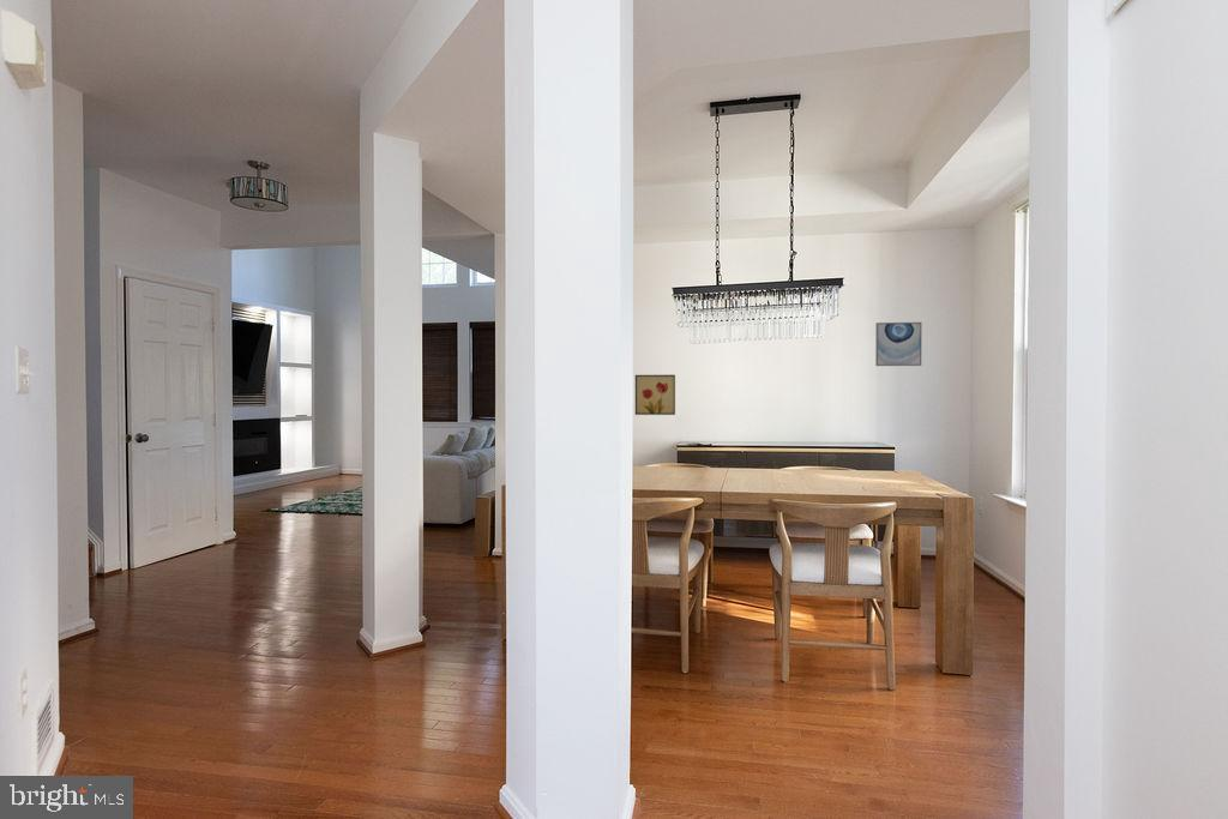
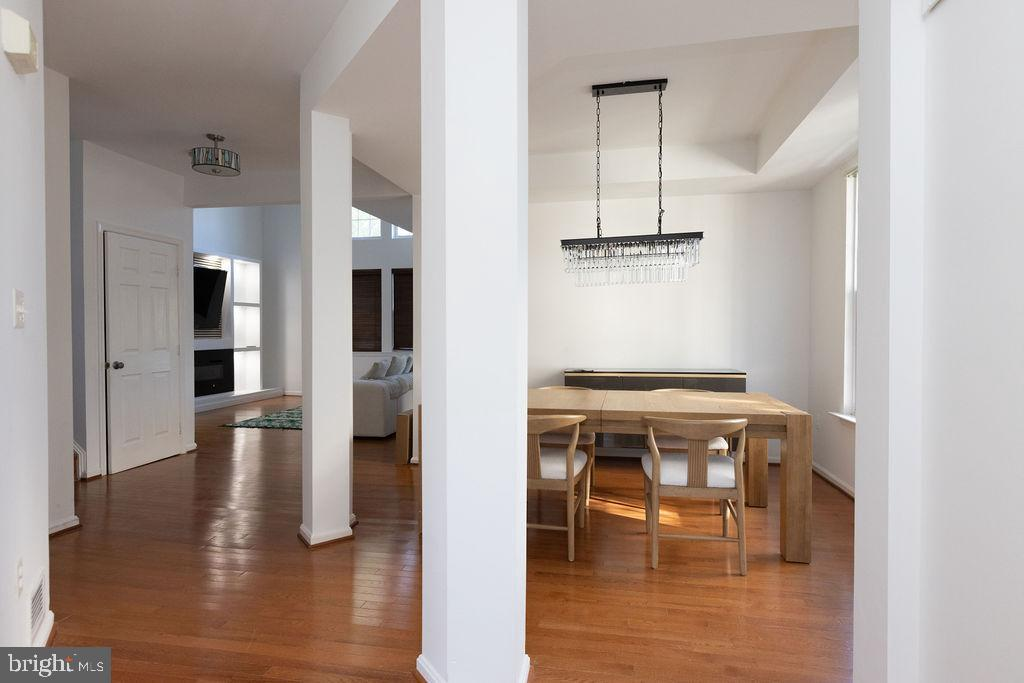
- wall art [634,374,676,416]
- wall art [874,321,923,367]
